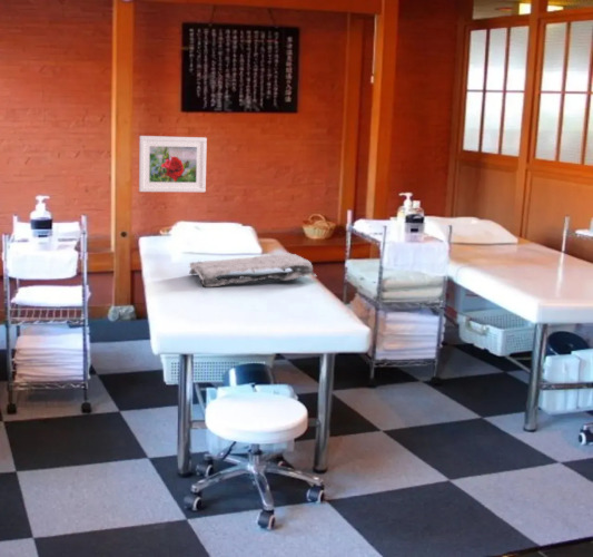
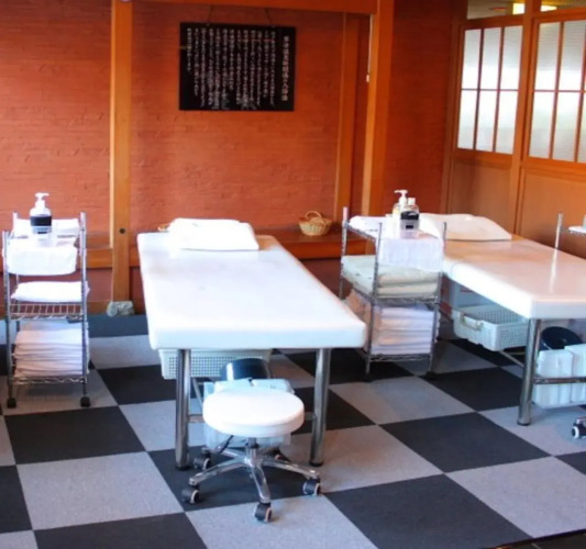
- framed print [138,135,208,193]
- stone plaque [188,252,317,287]
